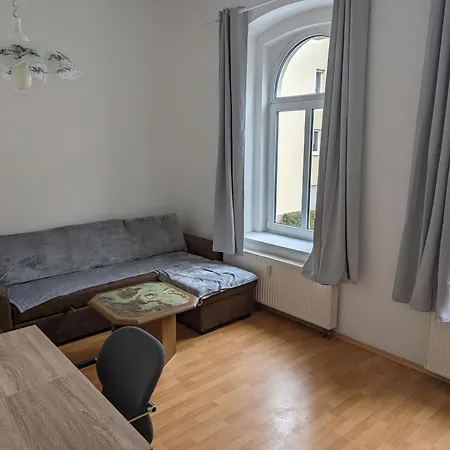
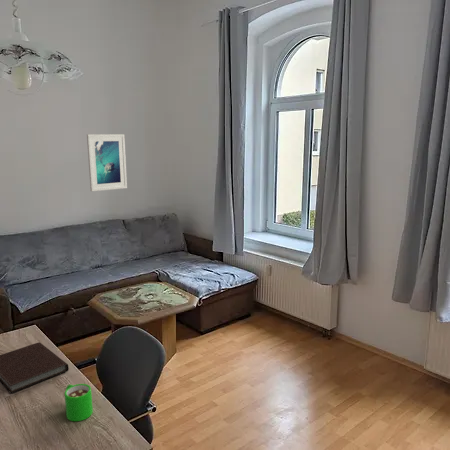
+ notebook [0,341,70,395]
+ mug [64,383,94,422]
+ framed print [86,133,128,192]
